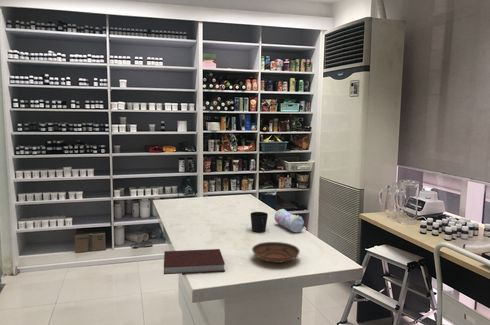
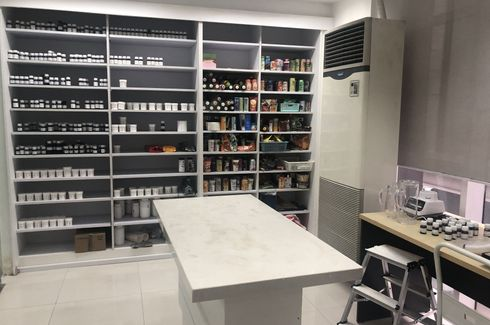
- notebook [163,248,226,275]
- cup [250,211,269,233]
- pencil case [273,208,305,233]
- bowl [251,241,301,264]
